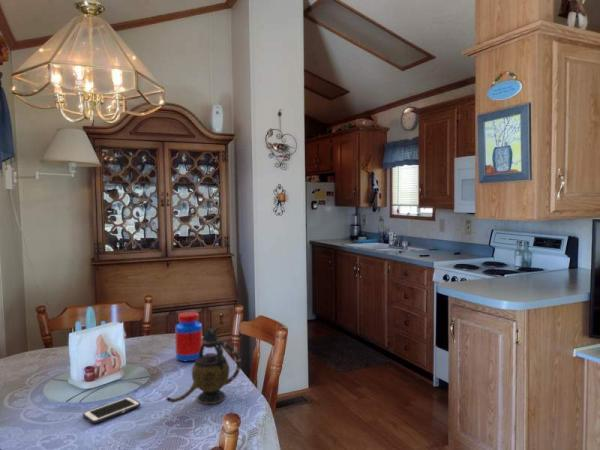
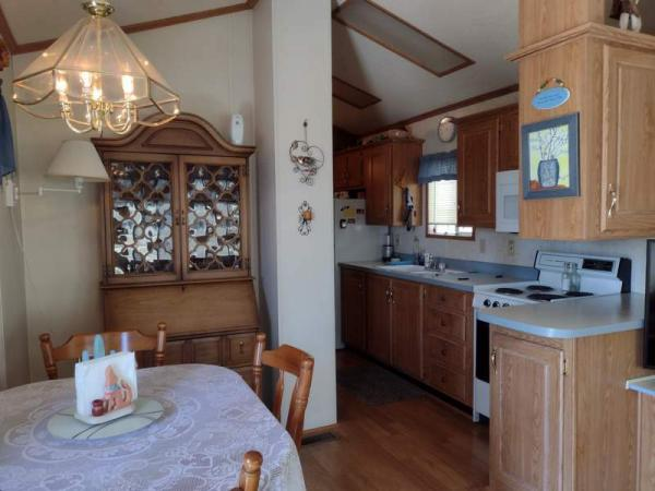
- cell phone [82,396,141,424]
- jar [174,311,203,362]
- teapot [165,326,242,405]
